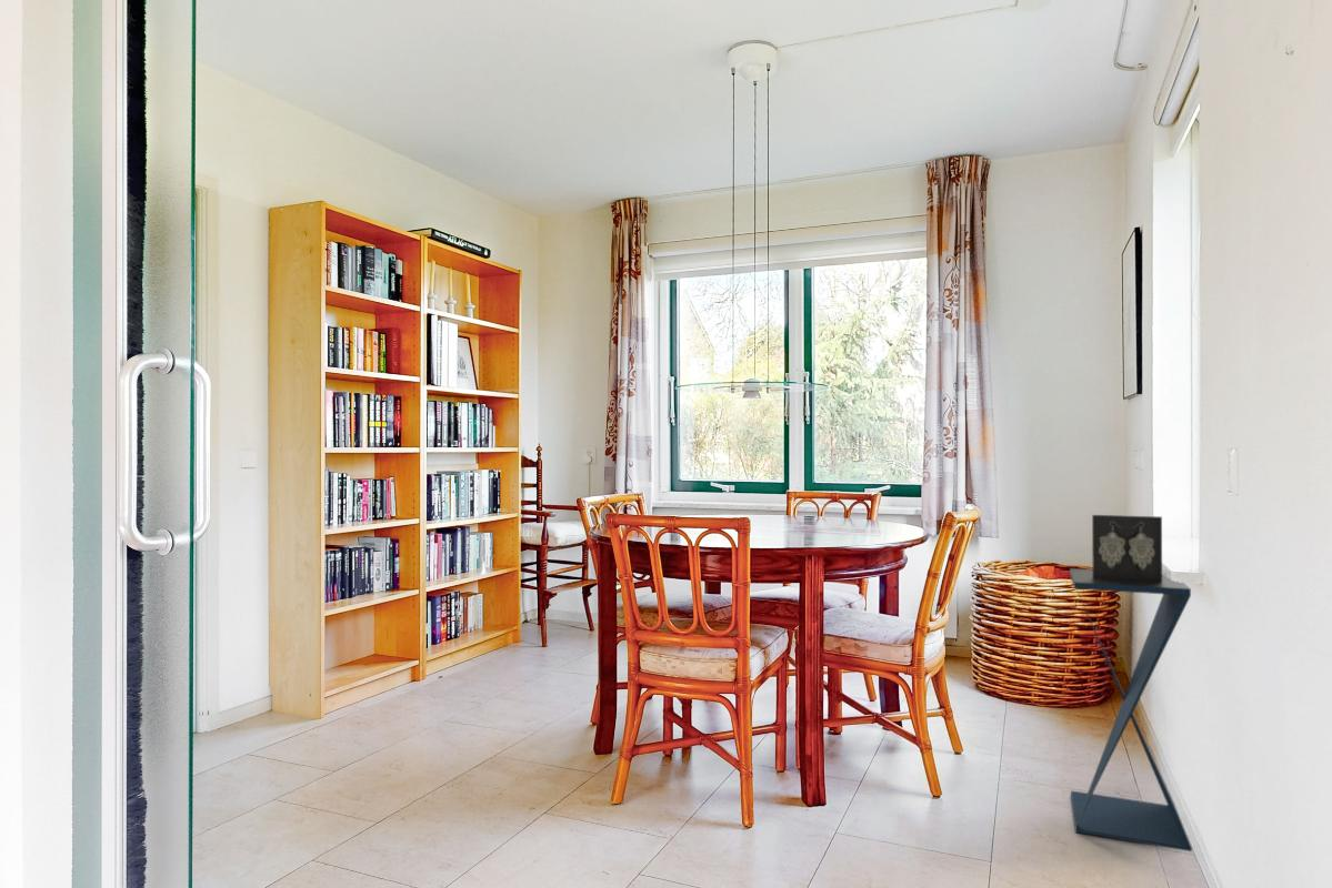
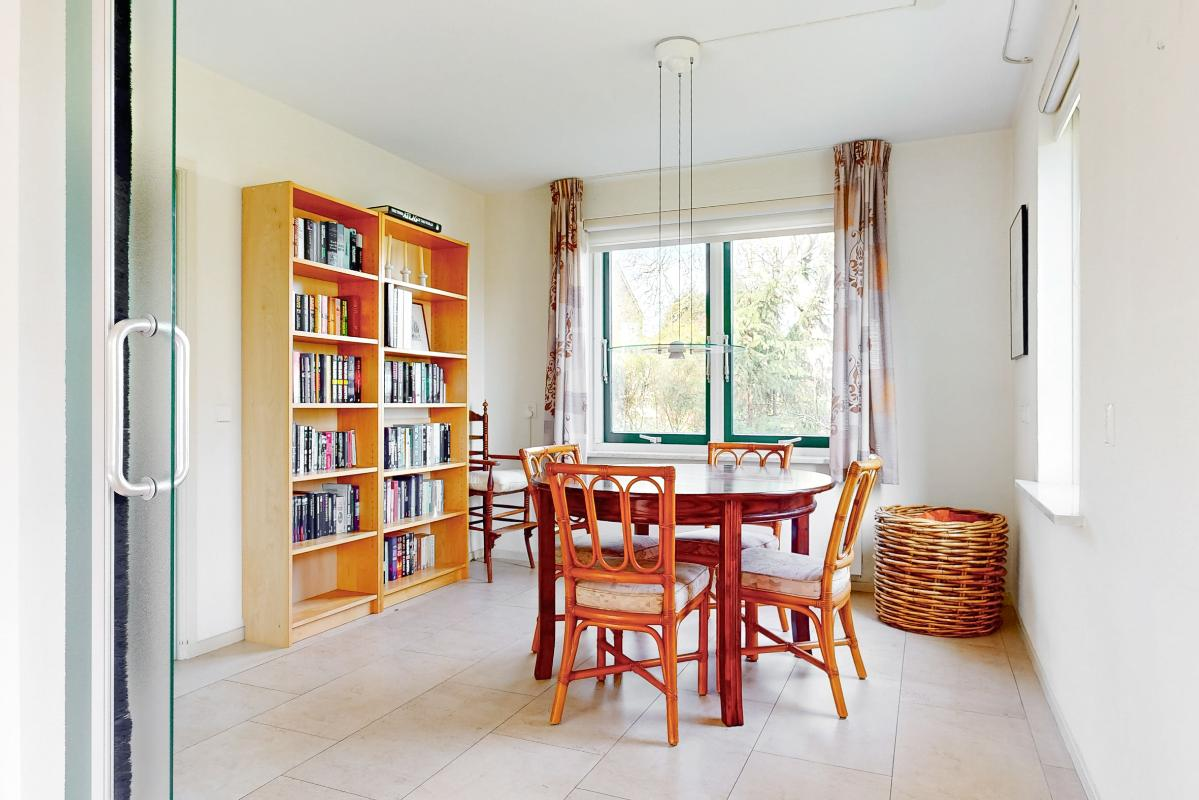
- pedestal table [1069,514,1193,852]
